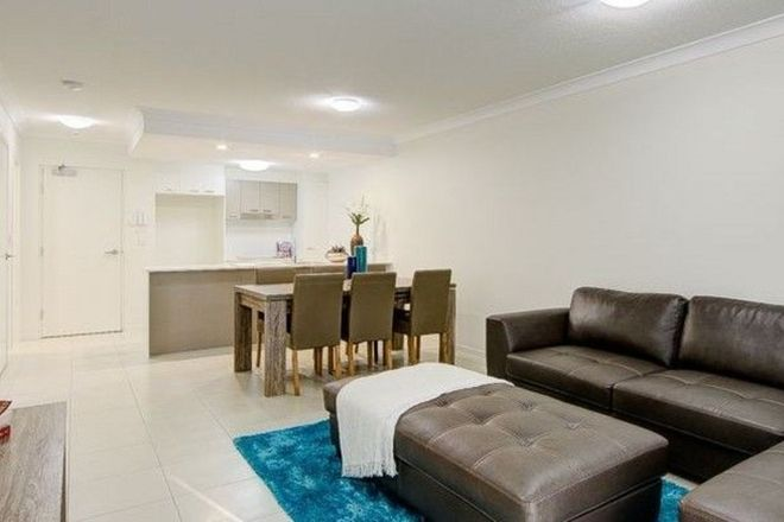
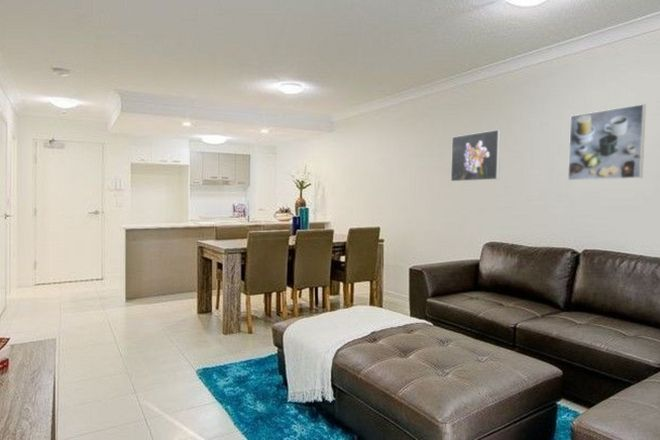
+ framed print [567,103,647,181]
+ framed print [450,129,502,182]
